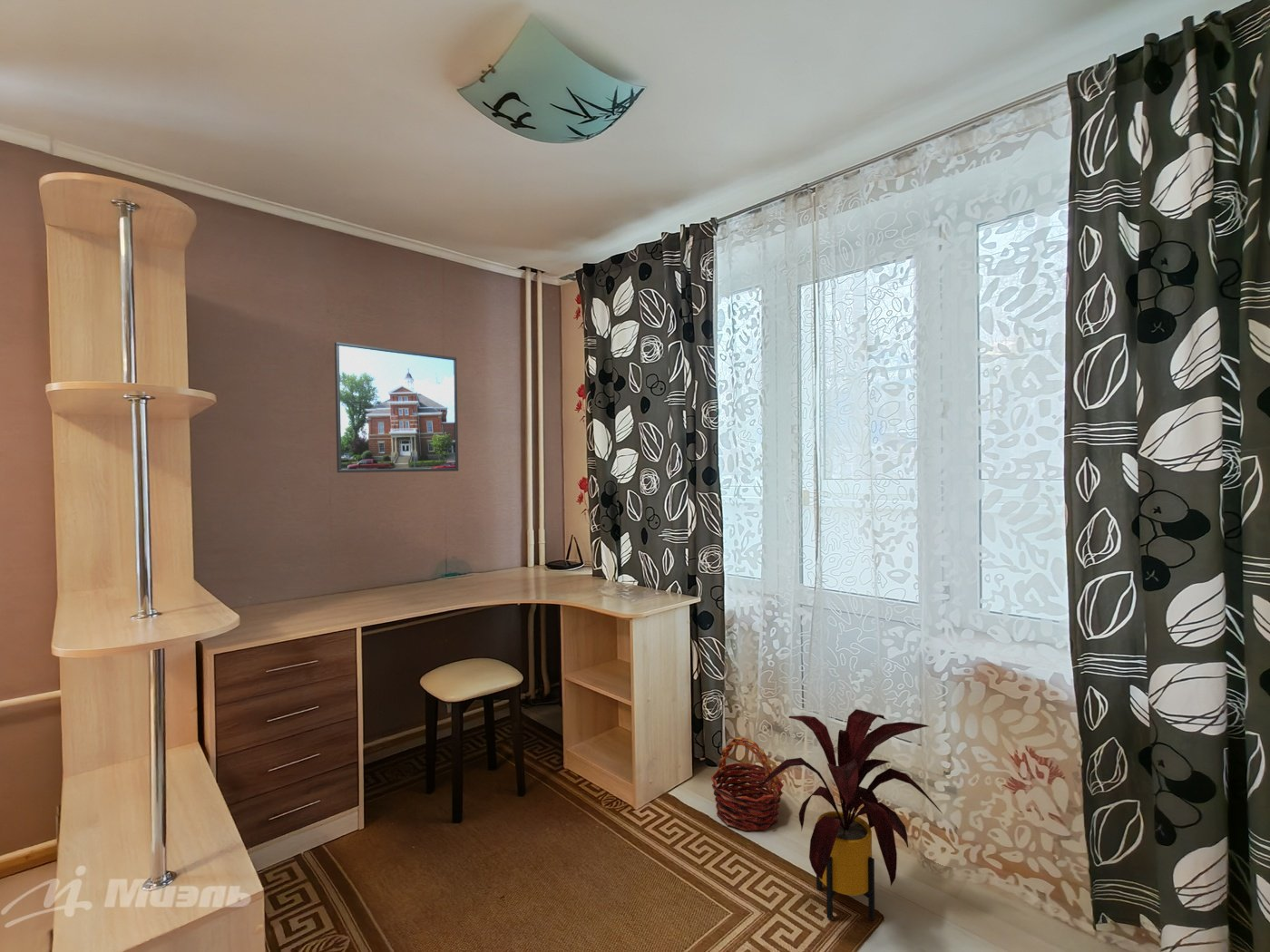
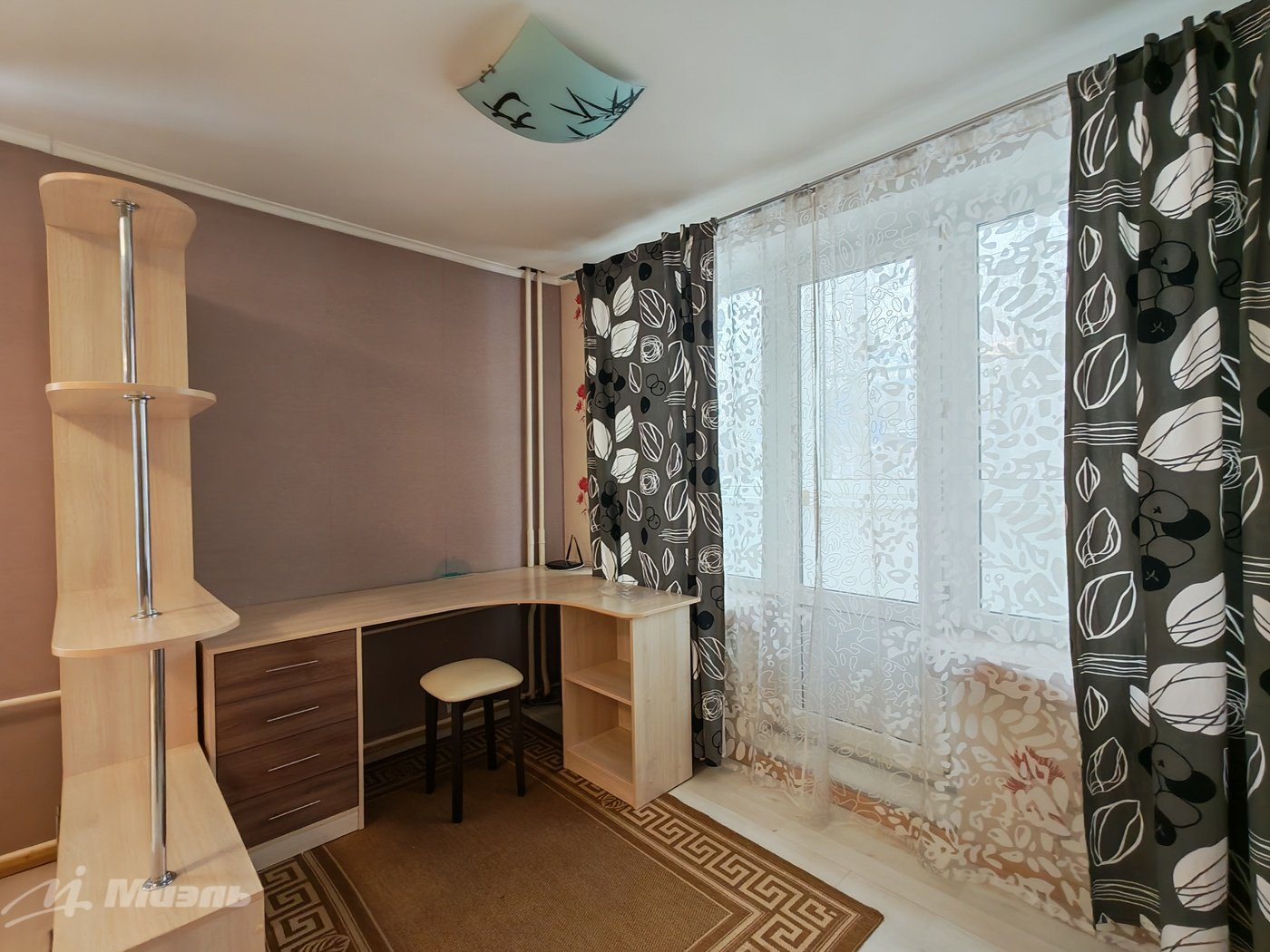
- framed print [334,341,459,473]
- house plant [758,708,943,922]
- basket [710,737,785,831]
